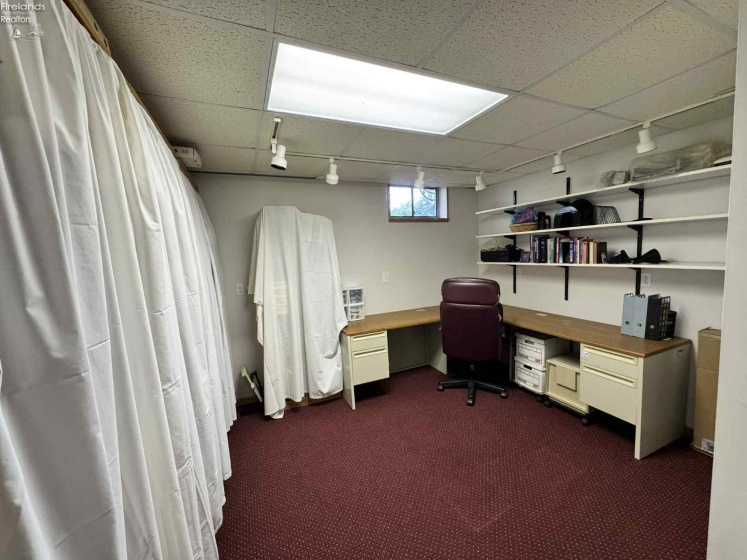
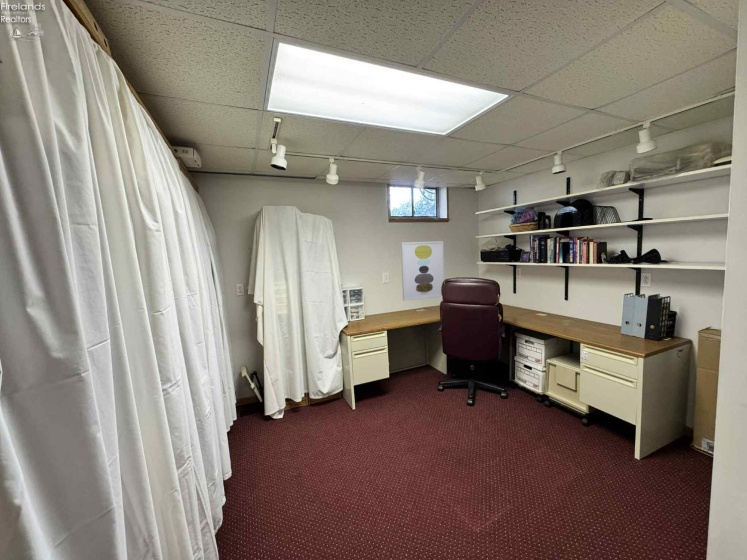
+ wall art [400,240,445,302]
